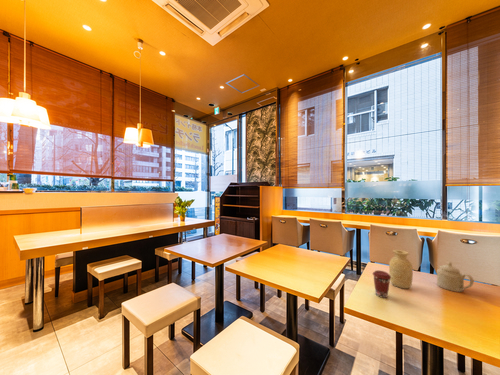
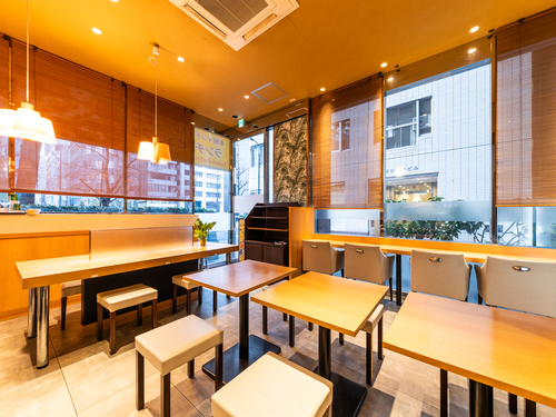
- vase [388,249,414,290]
- coffee cup [372,270,391,299]
- sugar bowl [436,260,475,293]
